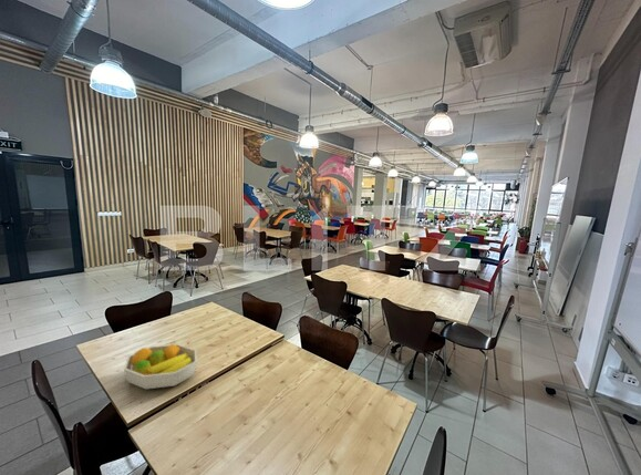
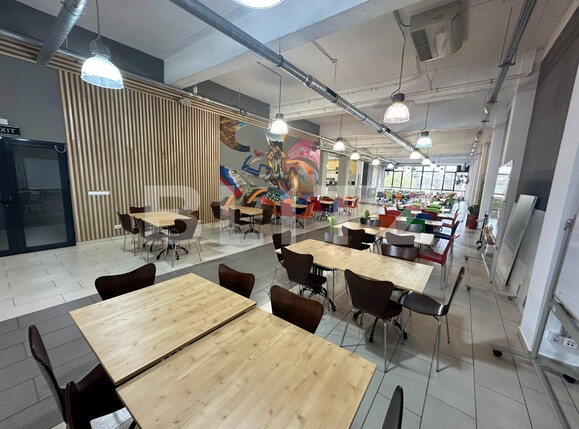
- fruit bowl [123,342,198,390]
